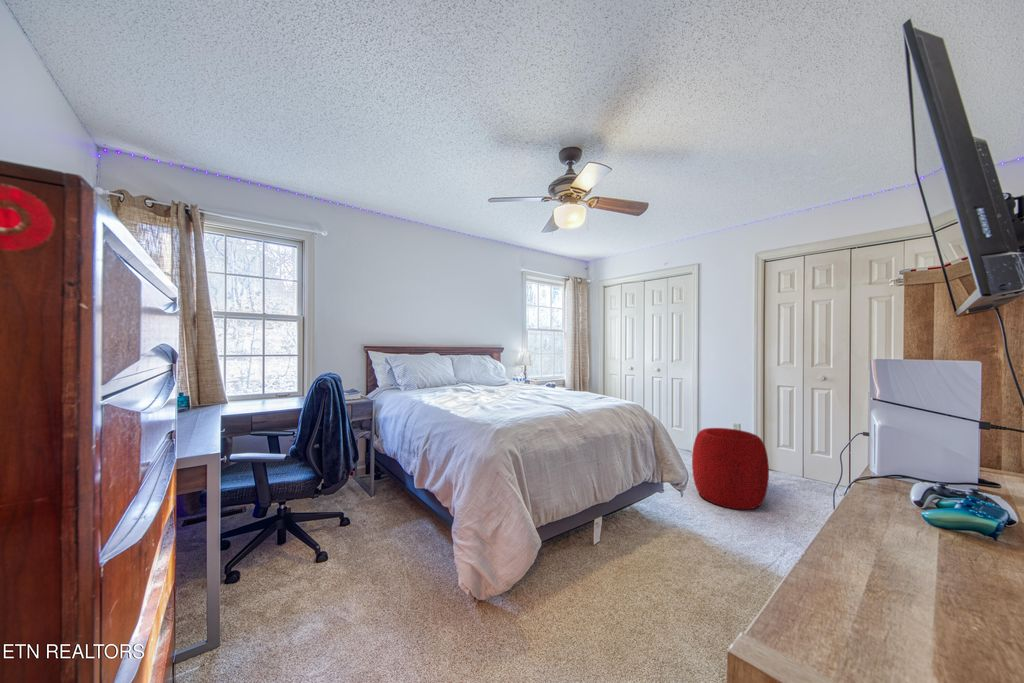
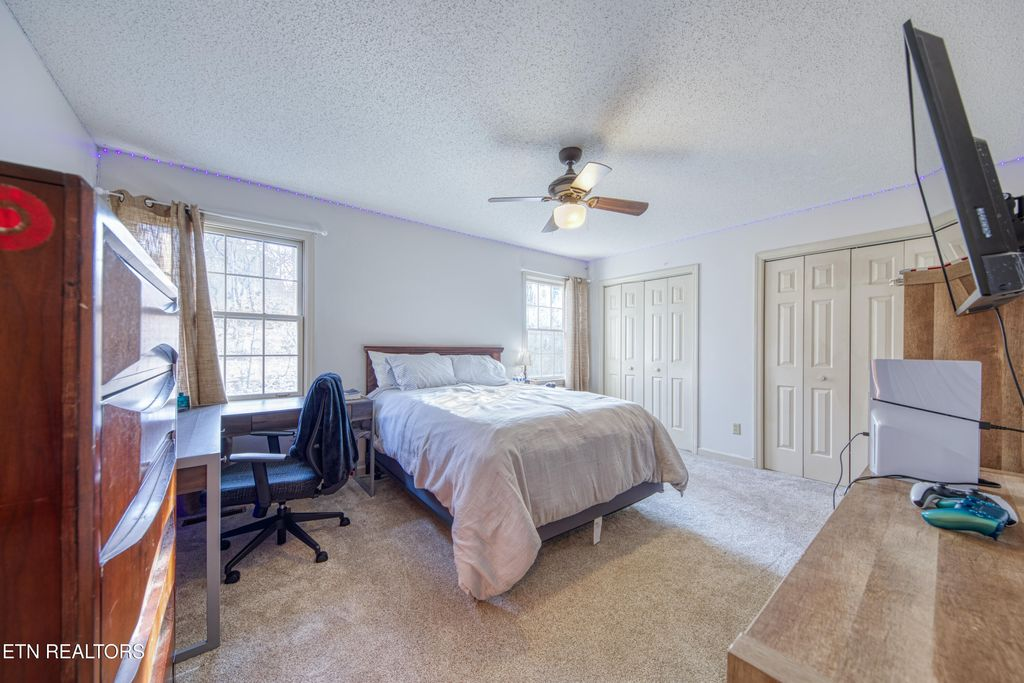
- pouf [691,427,770,510]
